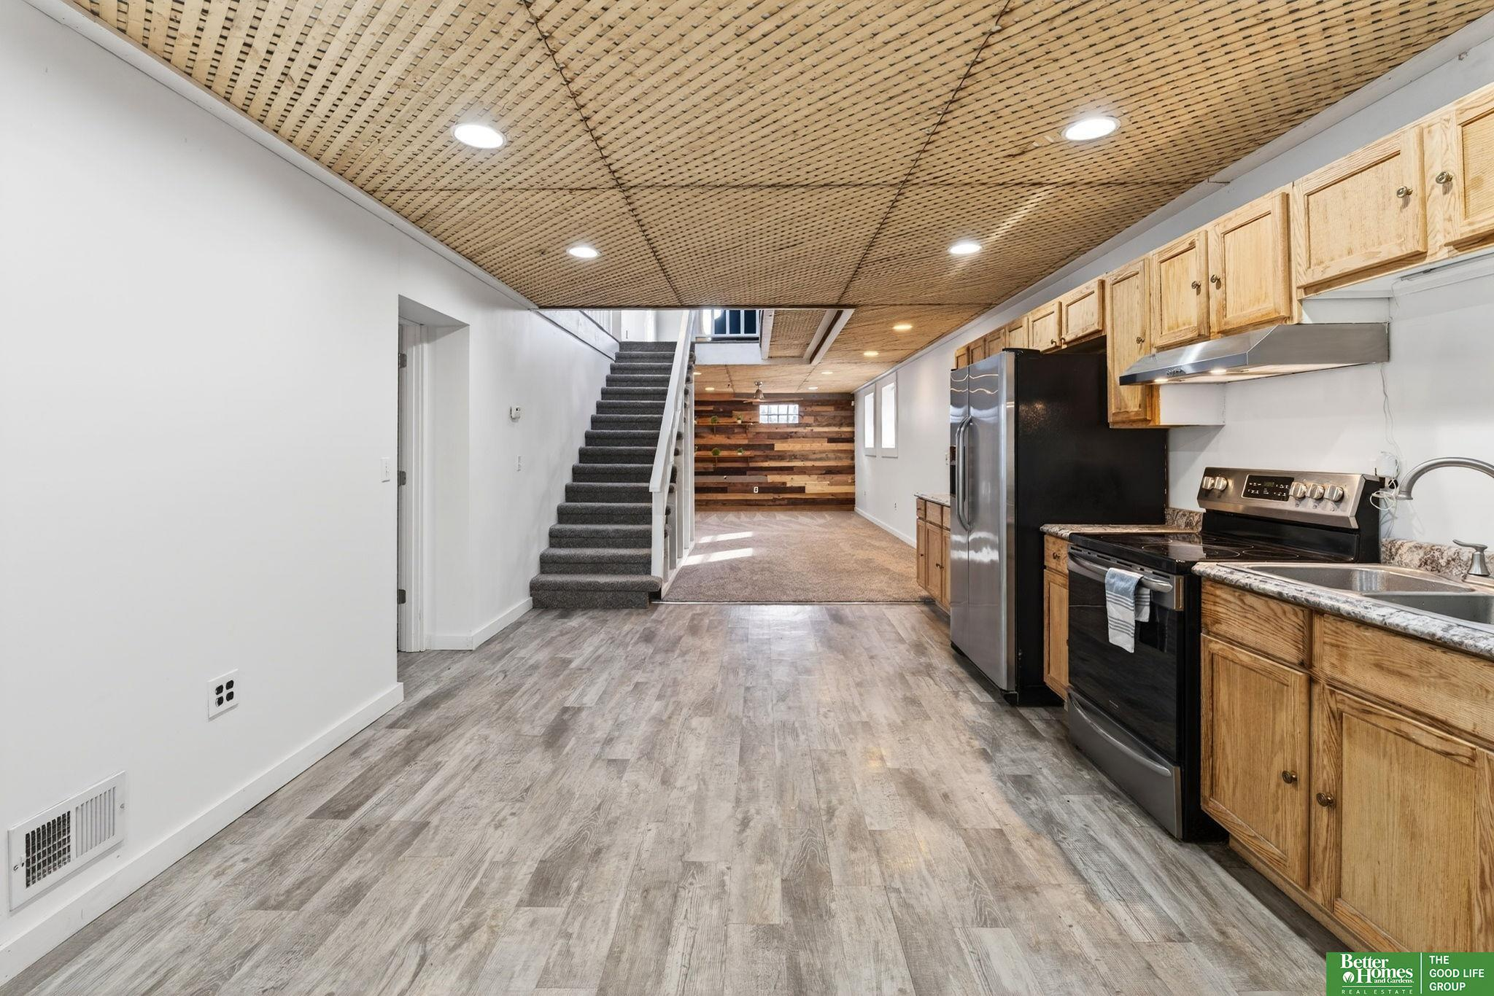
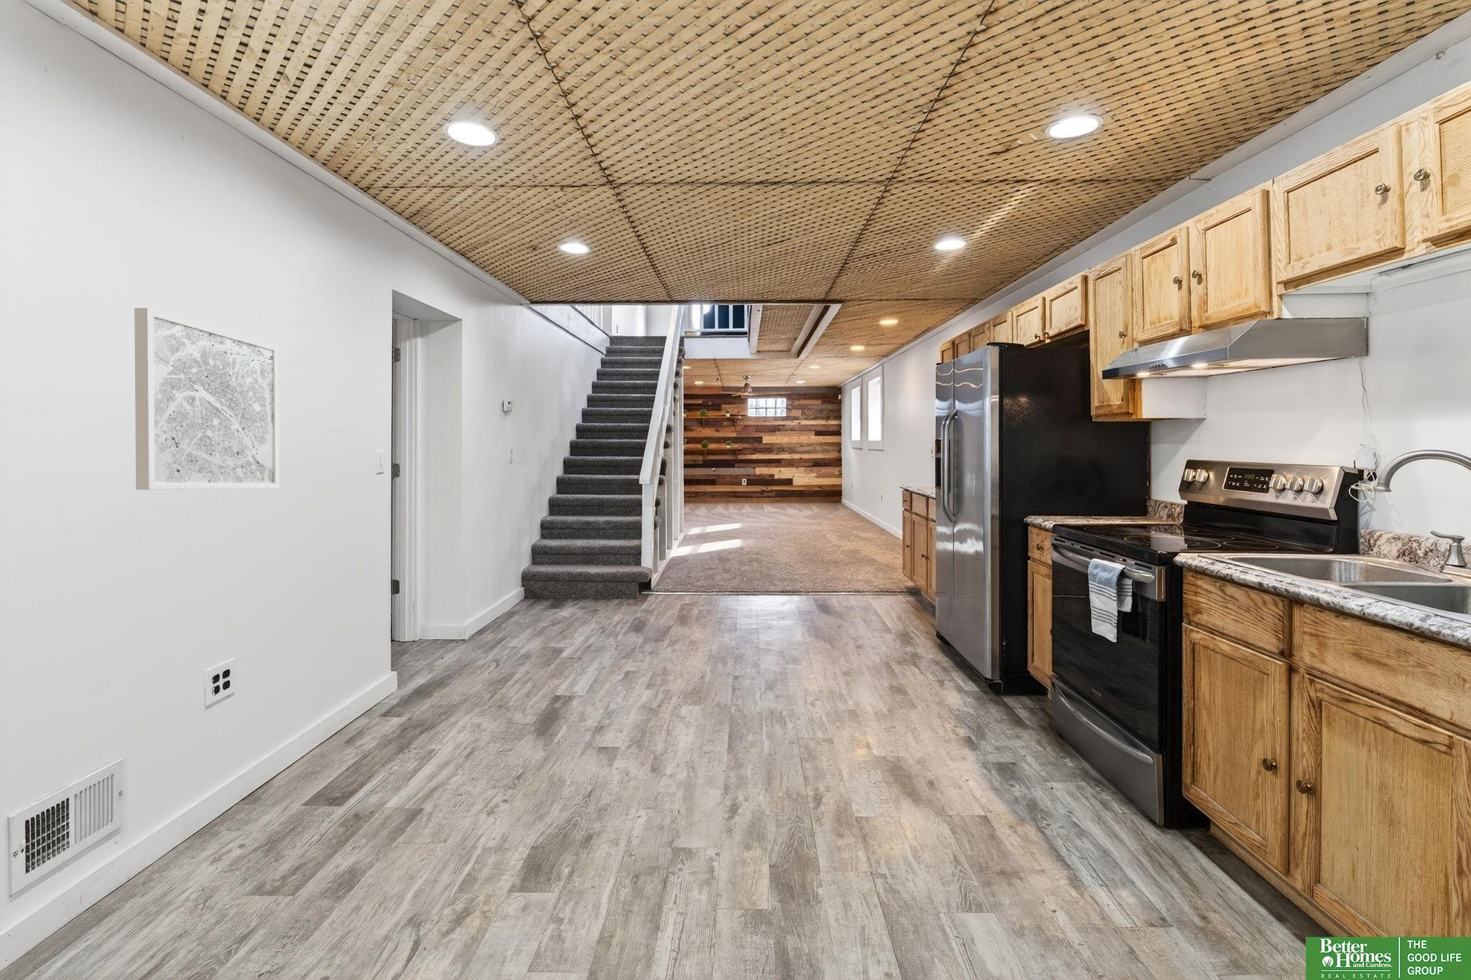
+ wall art [134,307,280,491]
